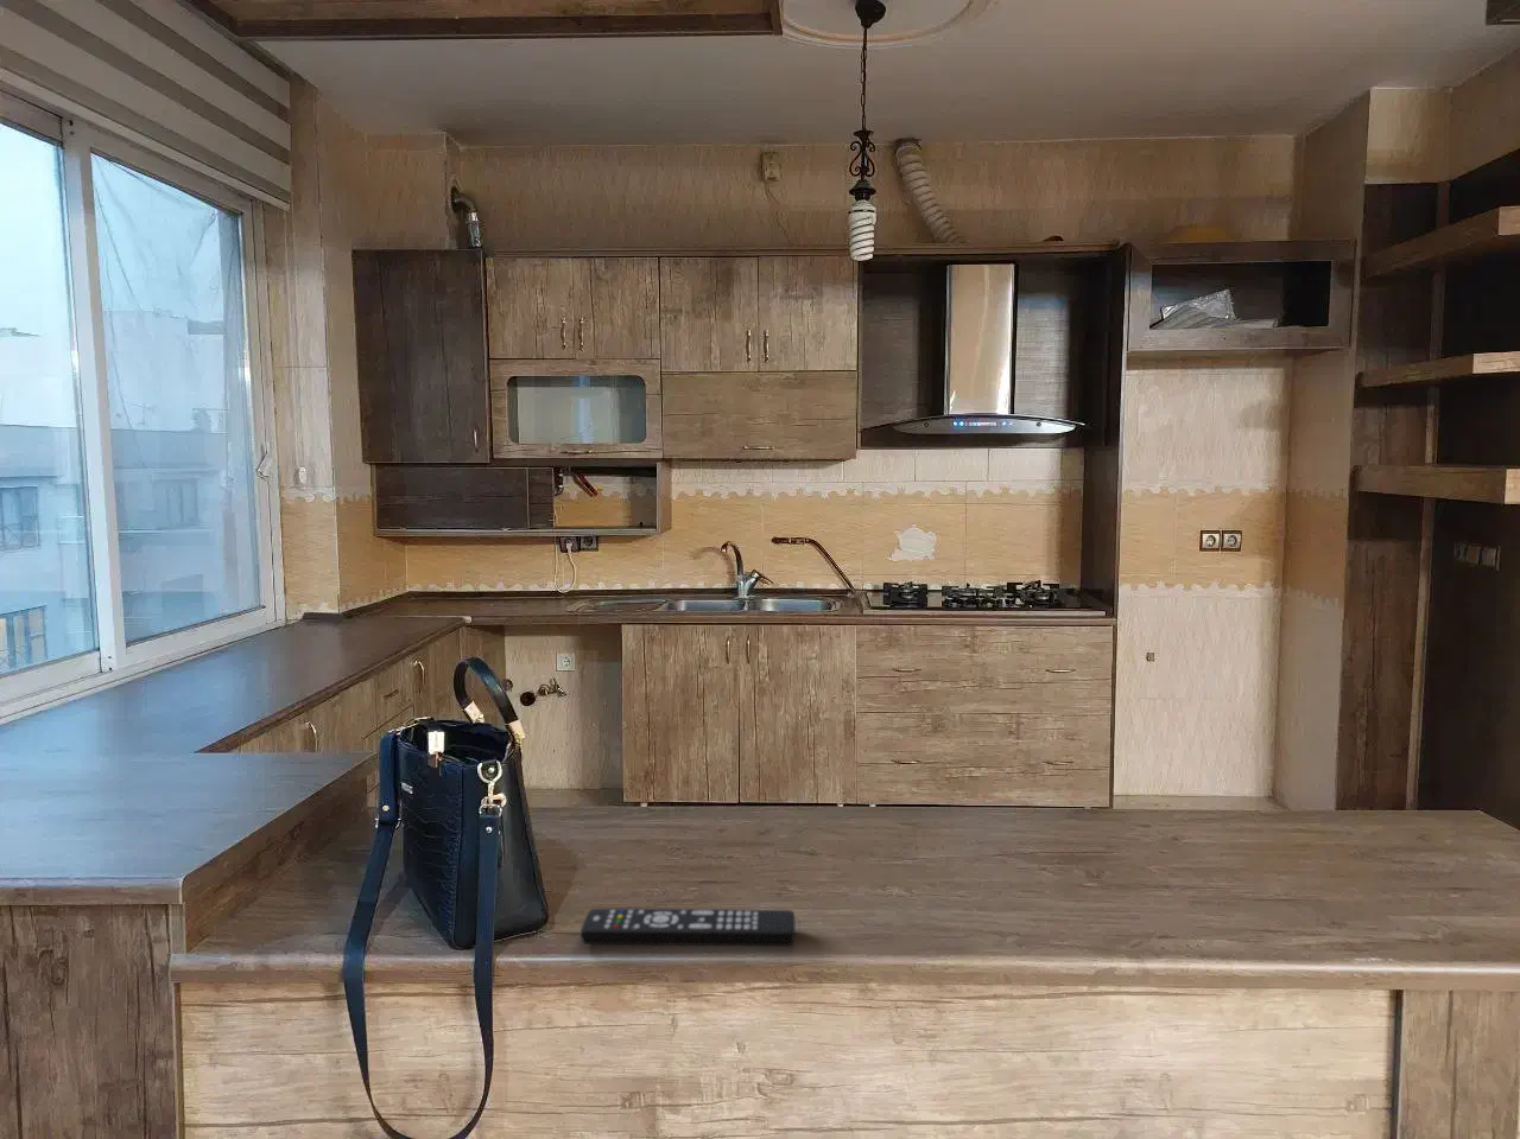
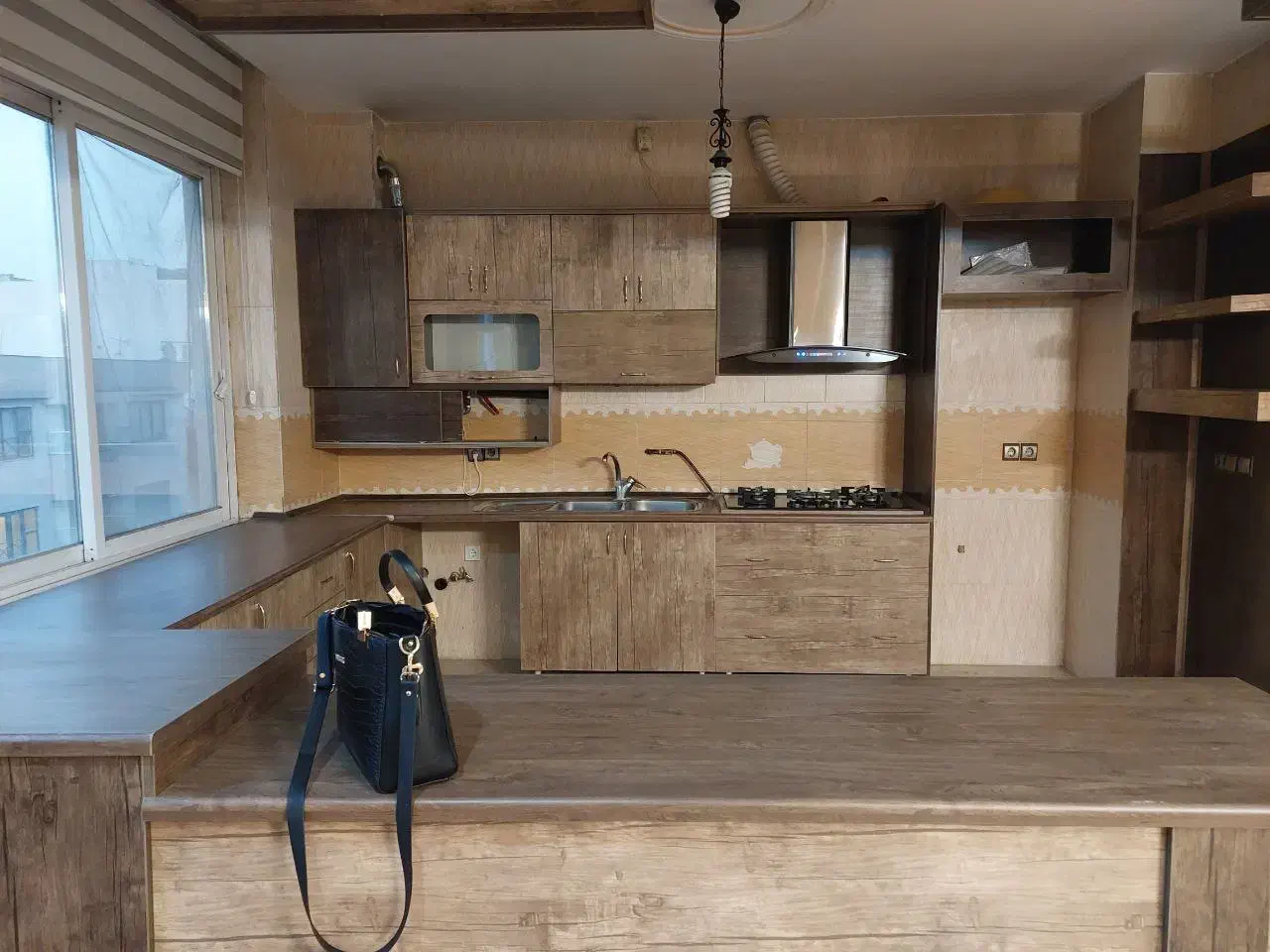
- remote control [579,908,797,946]
